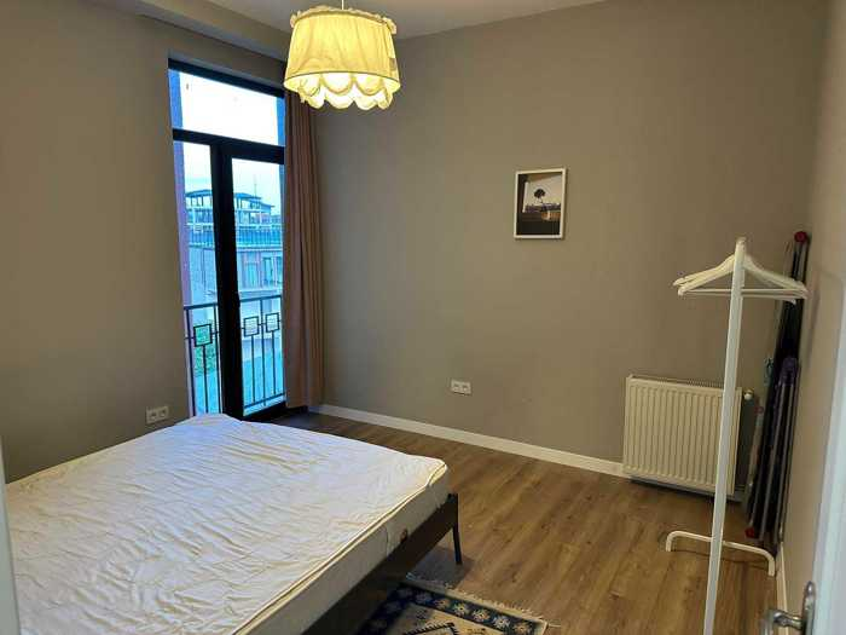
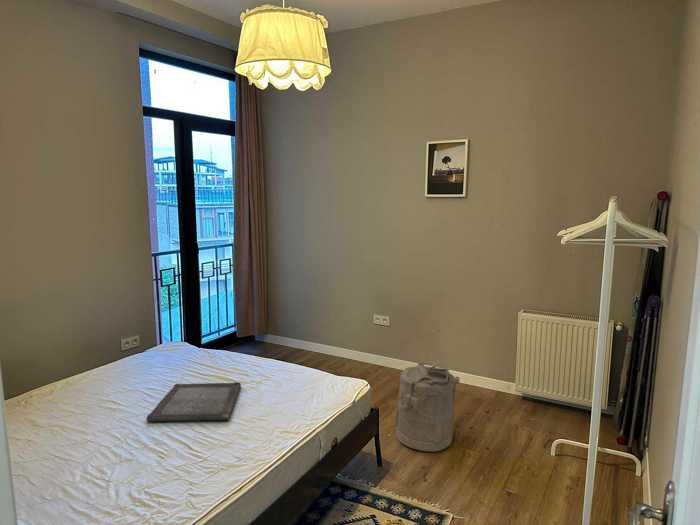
+ laundry hamper [395,362,461,453]
+ serving tray [145,381,242,423]
